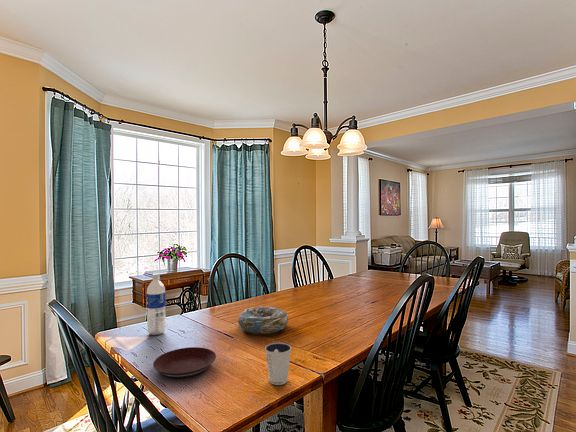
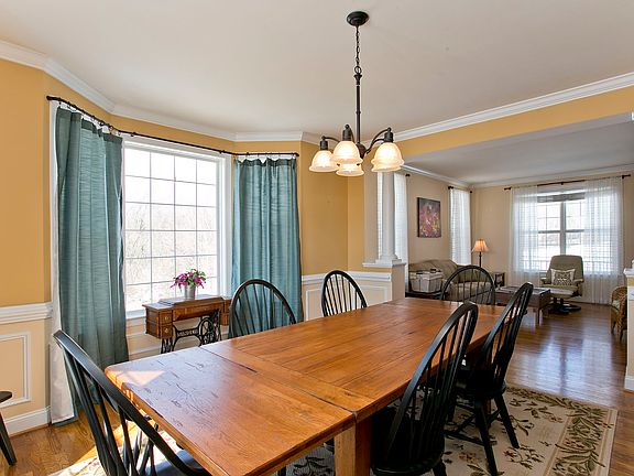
- plate [152,346,217,379]
- water bottle [146,272,167,336]
- dixie cup [264,342,292,386]
- decorative bowl [237,306,290,335]
